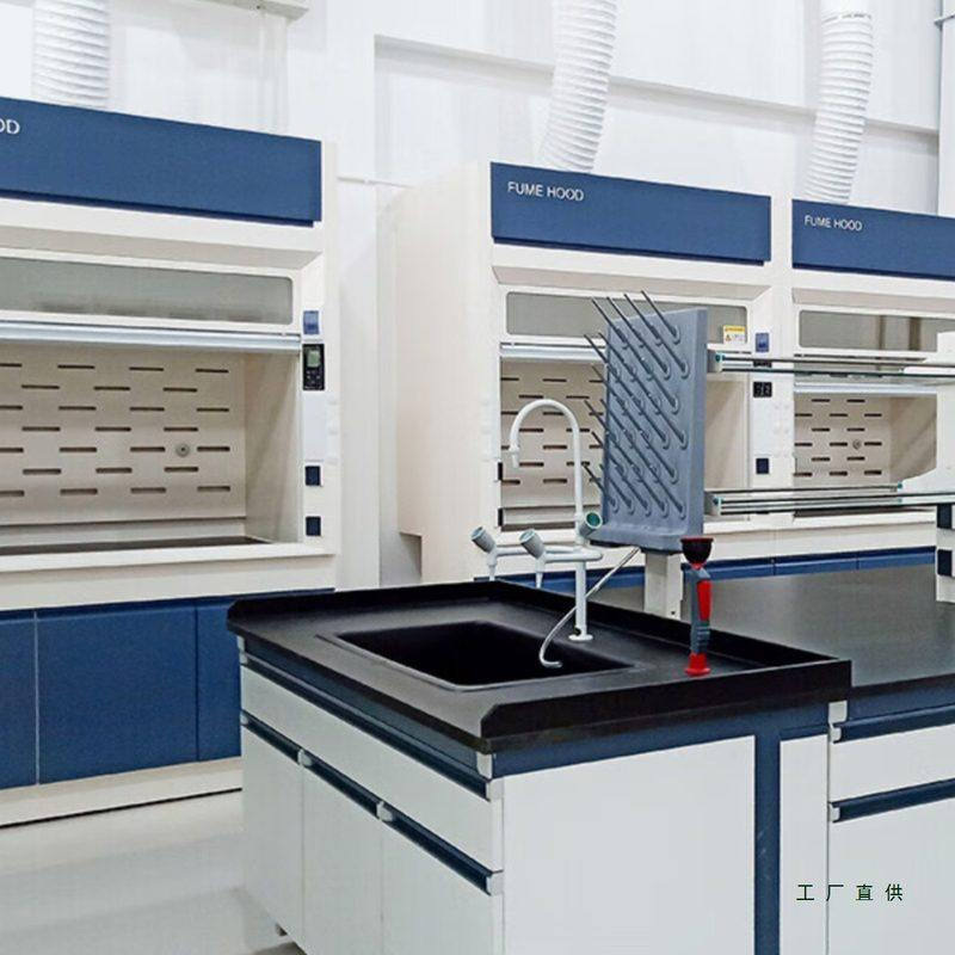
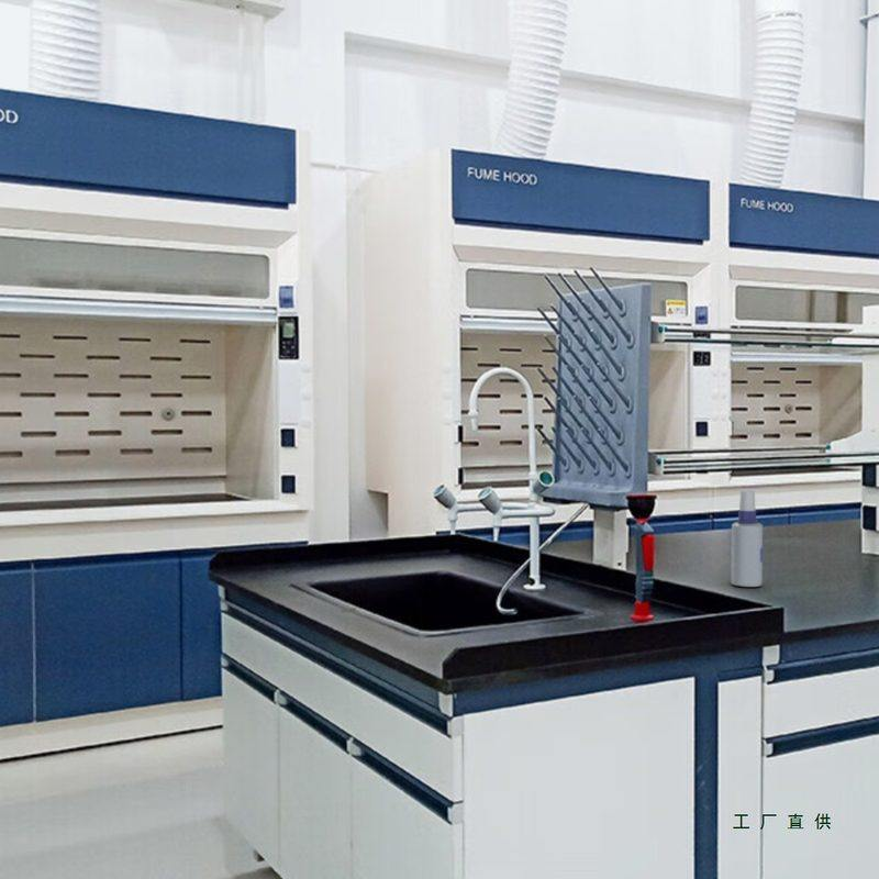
+ spray bottle [731,489,764,588]
